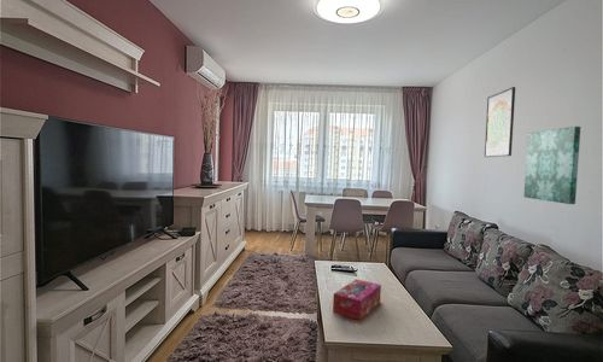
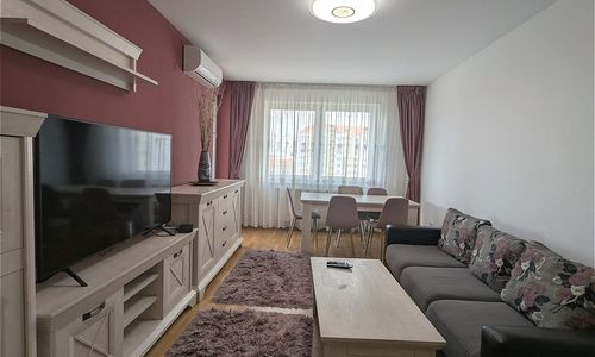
- wall art [523,125,581,205]
- tissue box [332,279,382,321]
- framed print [484,86,516,158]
